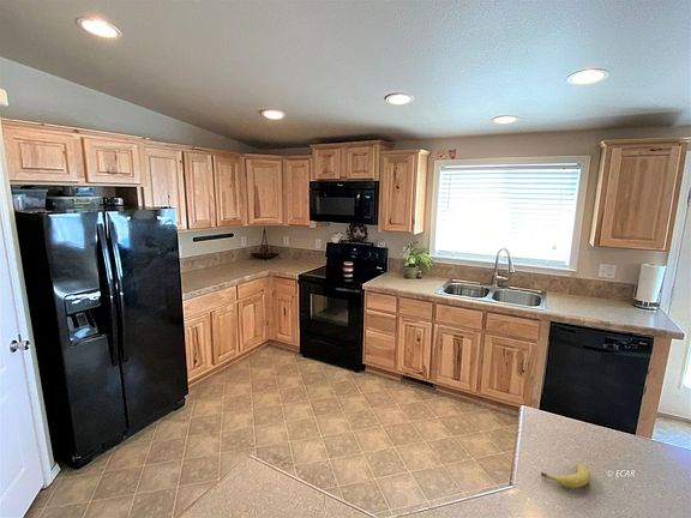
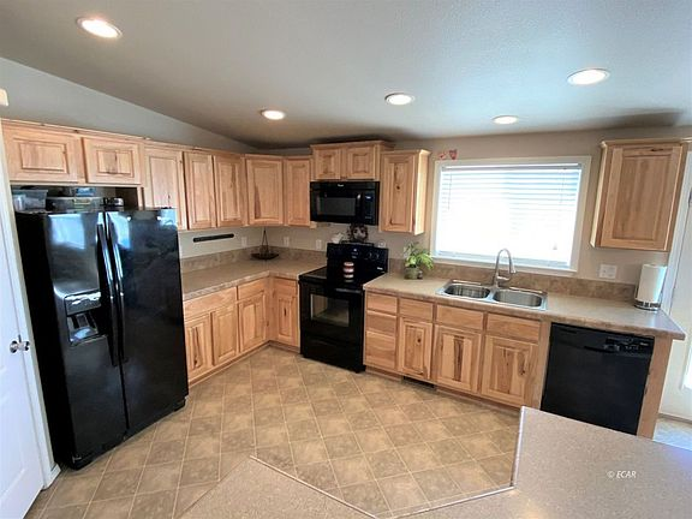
- fruit [540,463,590,489]
